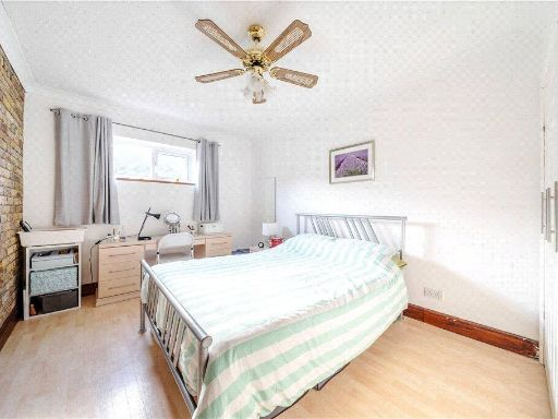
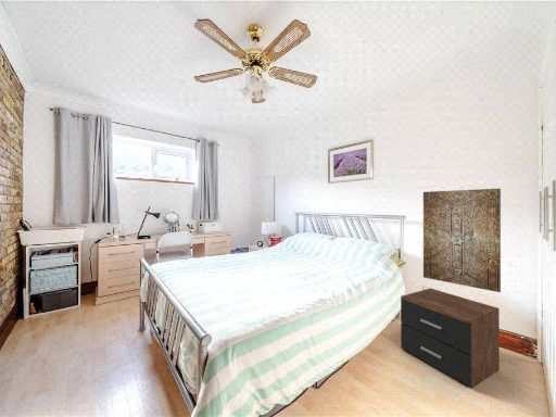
+ nightstand [400,287,501,390]
+ wall art [422,188,502,293]
